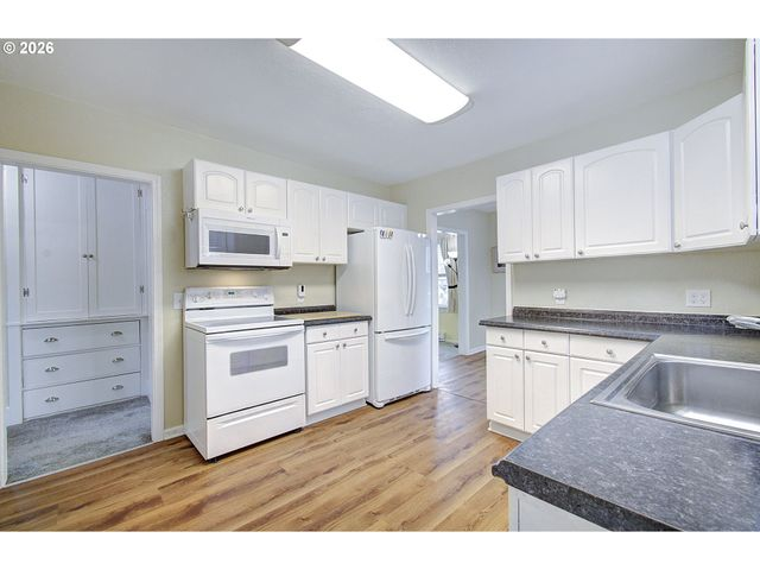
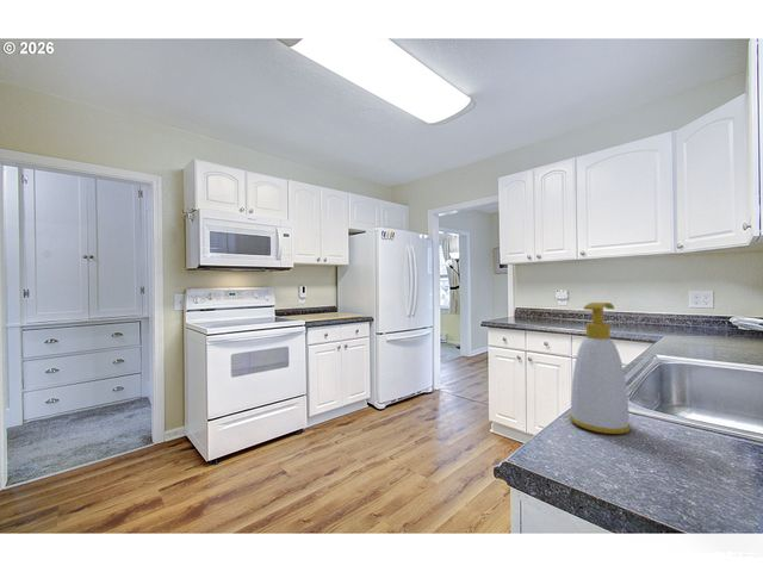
+ soap bottle [567,301,632,435]
